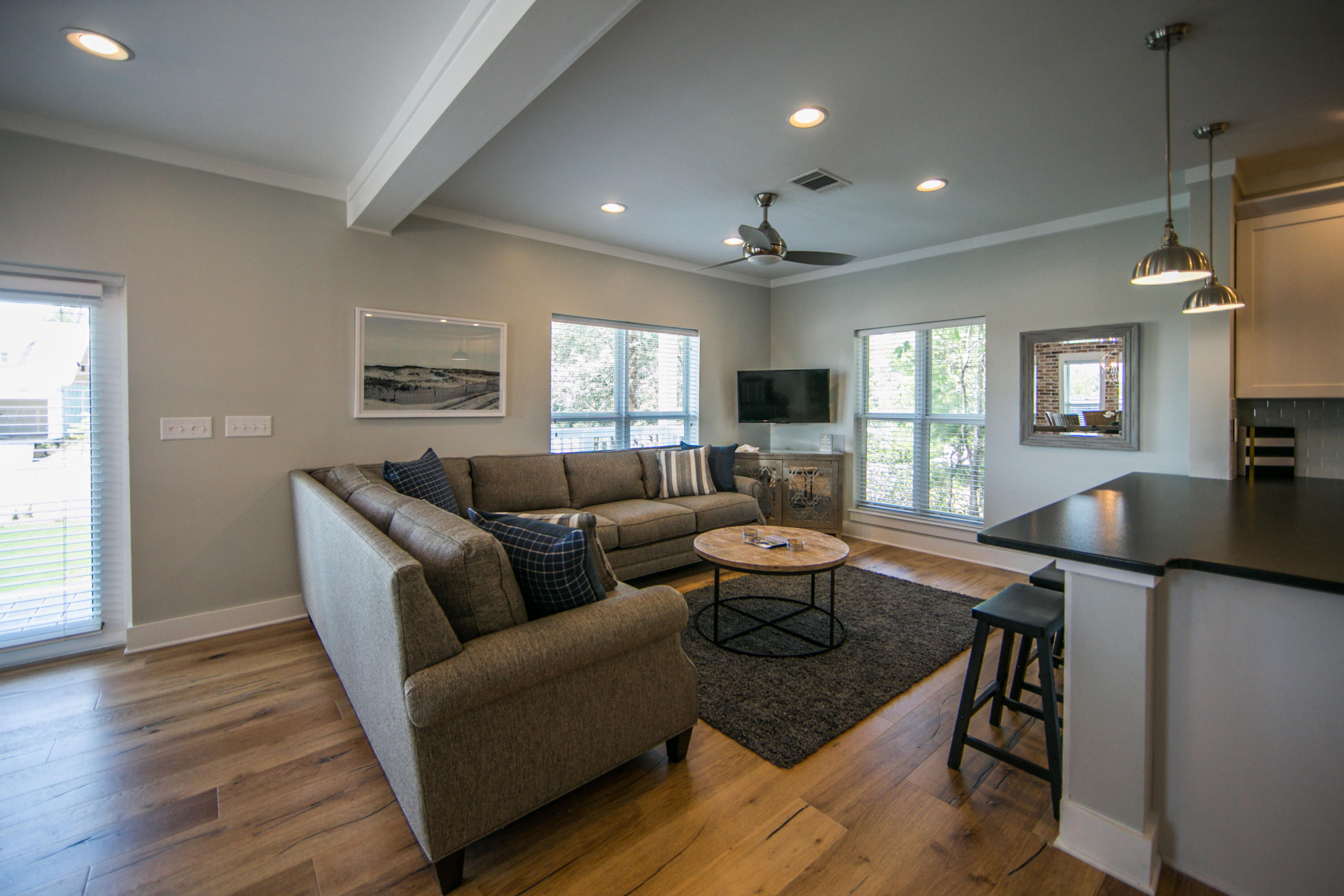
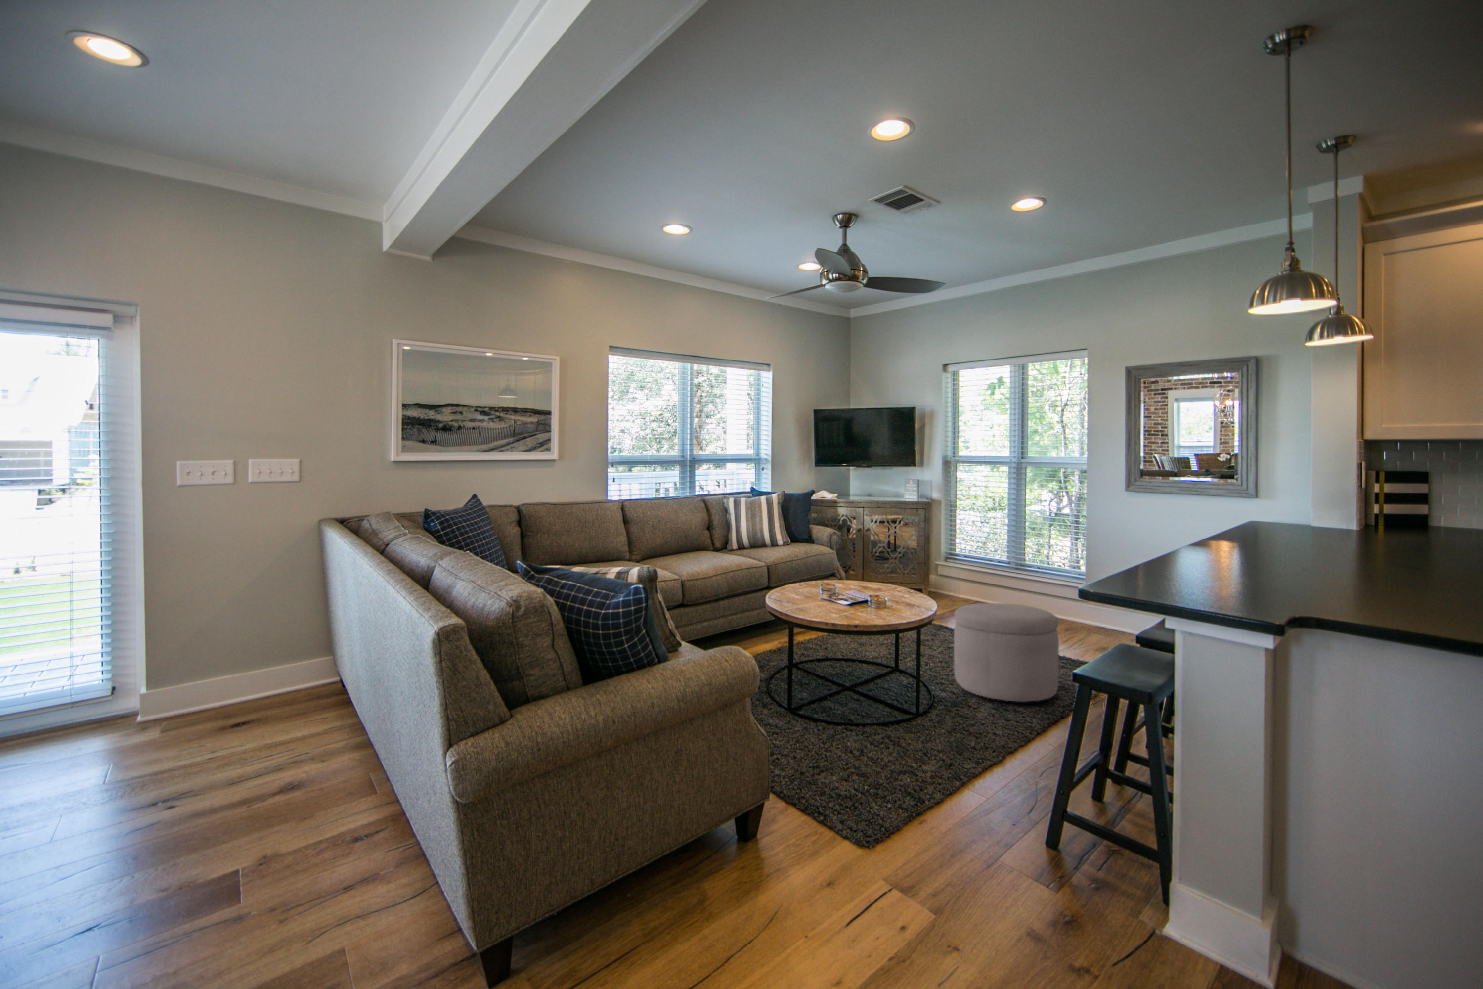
+ ottoman [953,603,1059,702]
